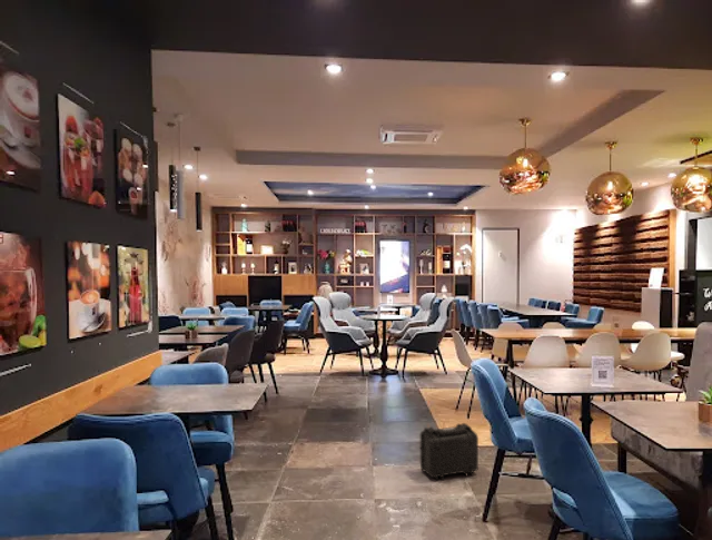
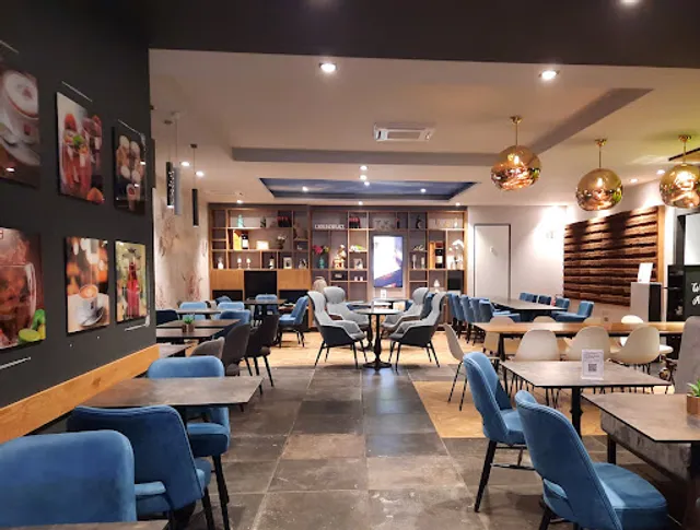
- backpack [419,422,479,481]
